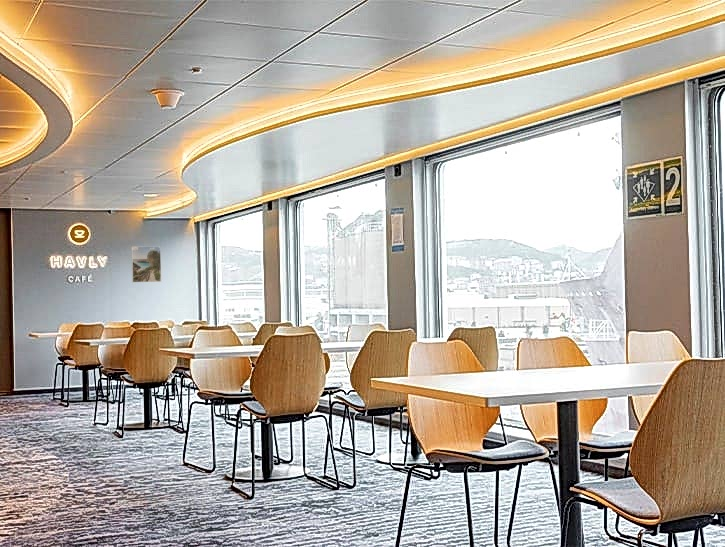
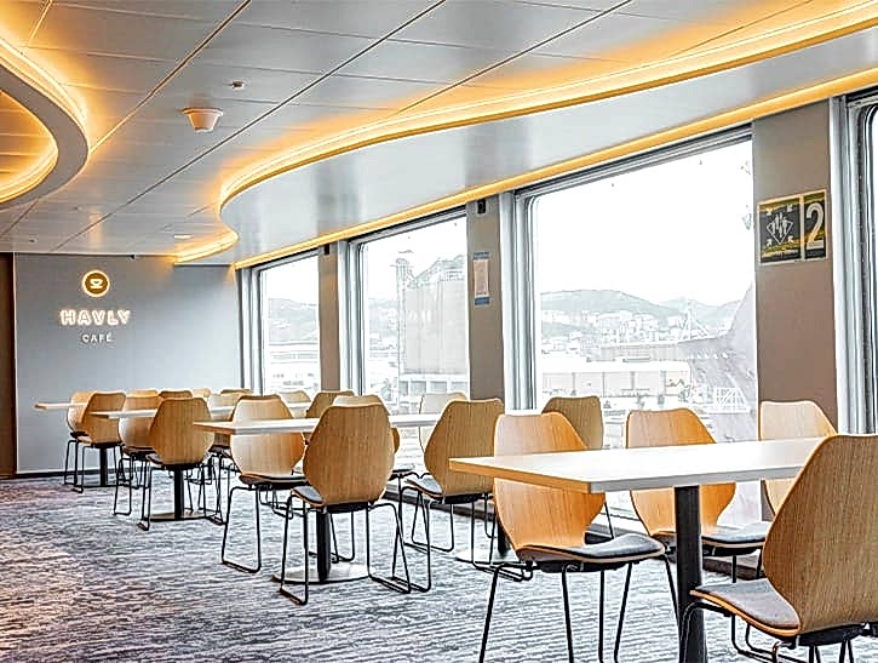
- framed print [131,245,162,283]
